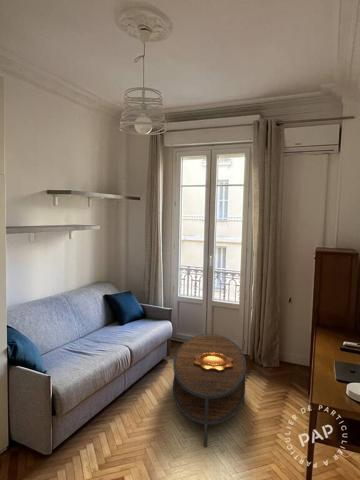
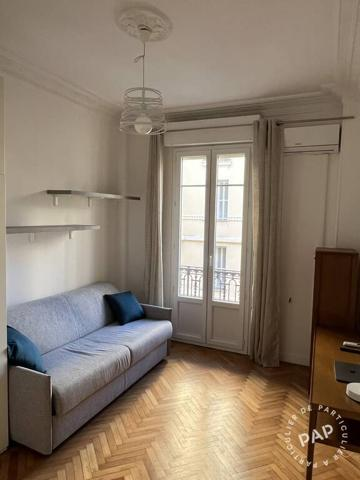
- decorative bowl [194,353,233,370]
- coffee table [172,333,247,448]
